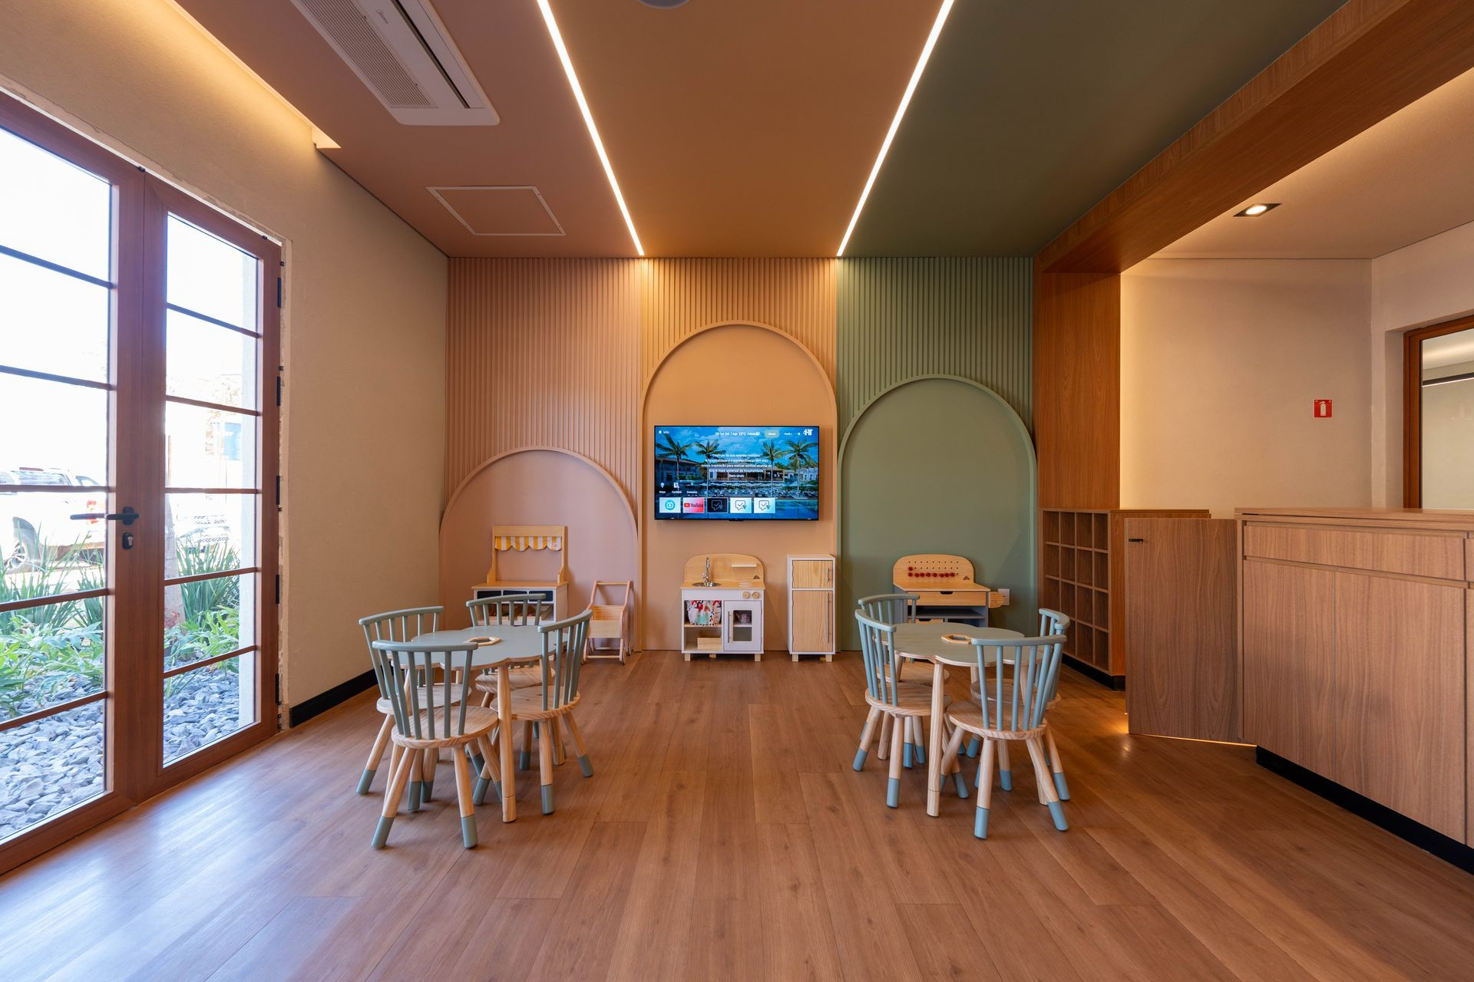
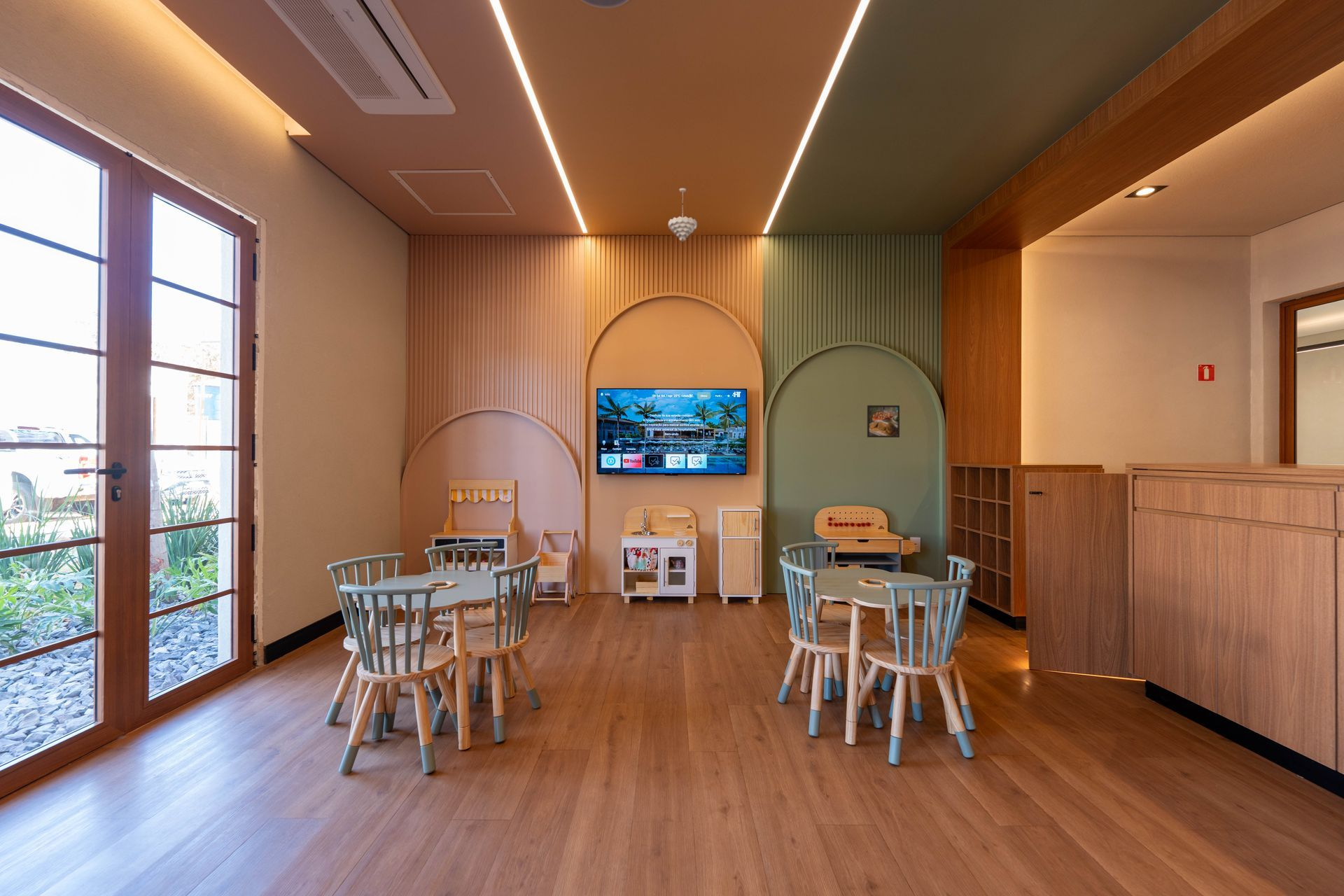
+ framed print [867,405,900,438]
+ pendant light [668,188,698,242]
